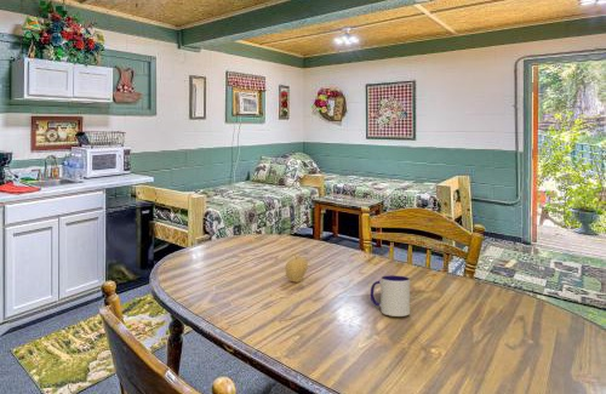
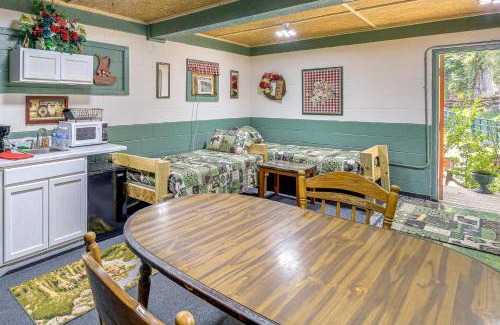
- mug [370,274,411,318]
- fruit [285,252,309,284]
